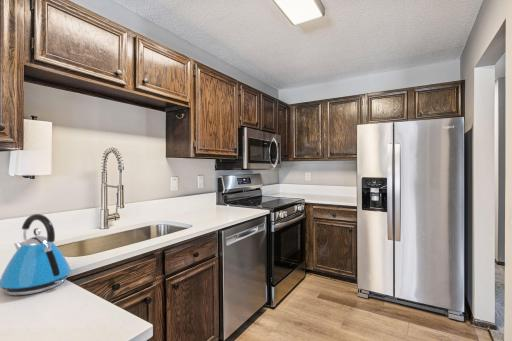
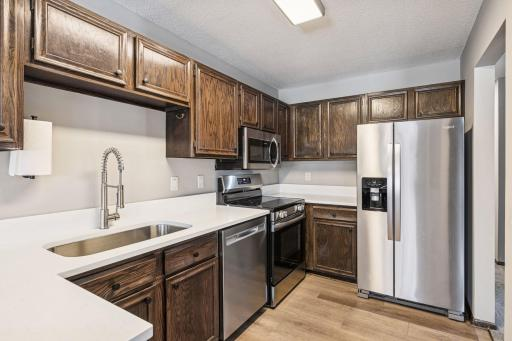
- kettle [0,213,72,296]
